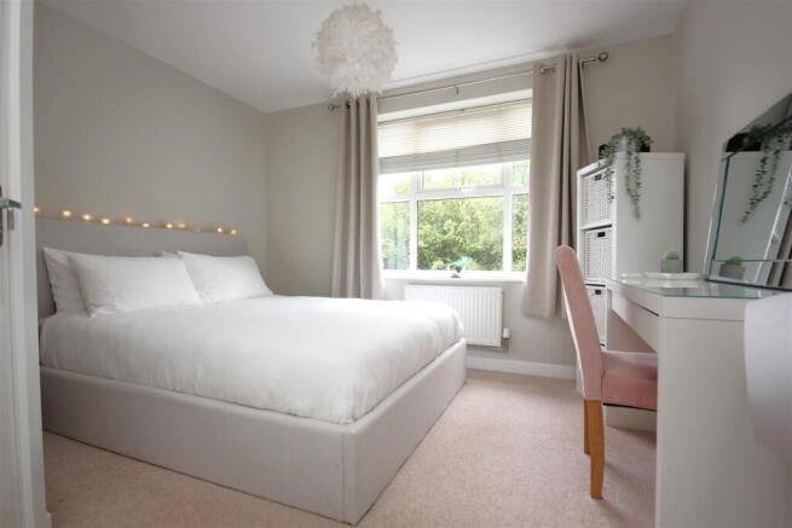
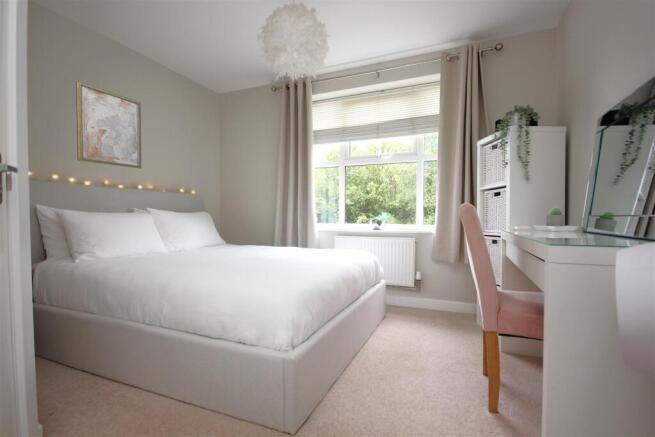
+ wall art [75,80,142,169]
